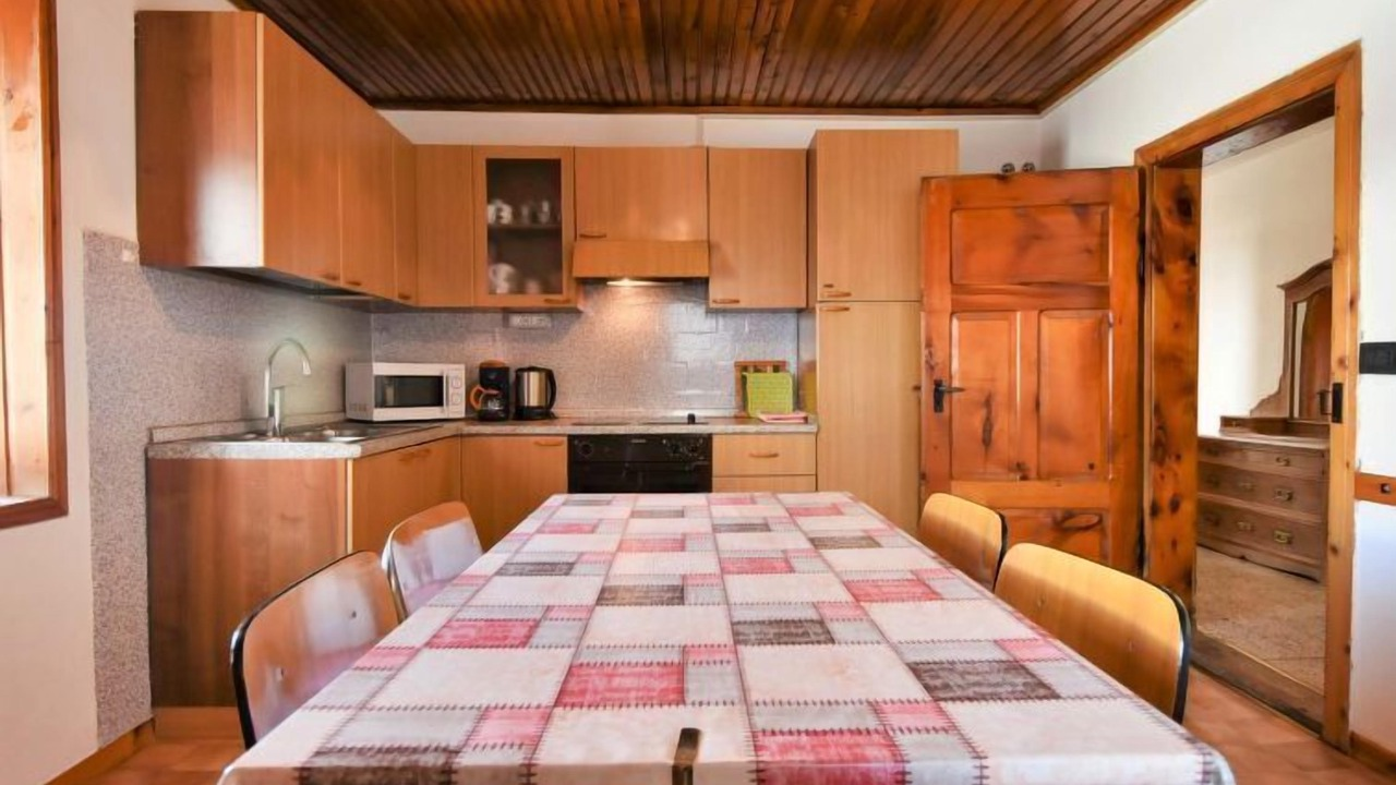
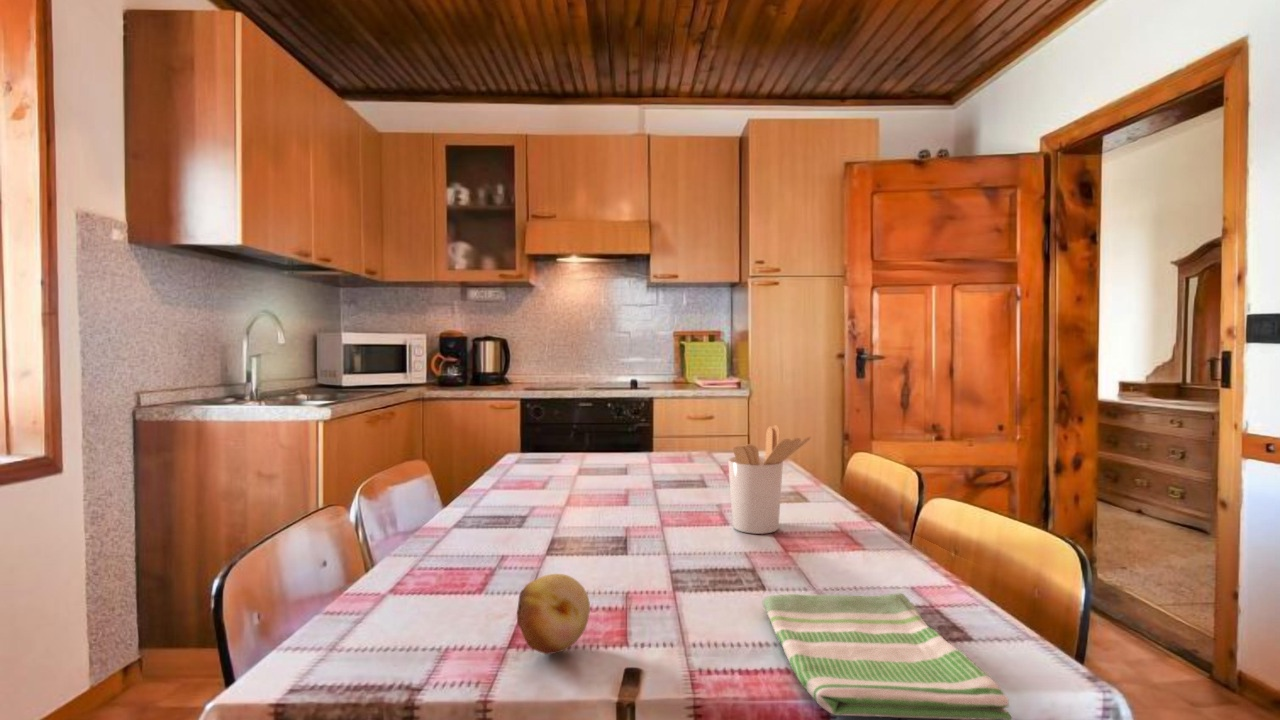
+ fruit [516,573,591,656]
+ dish towel [761,592,1013,720]
+ utensil holder [727,424,812,535]
